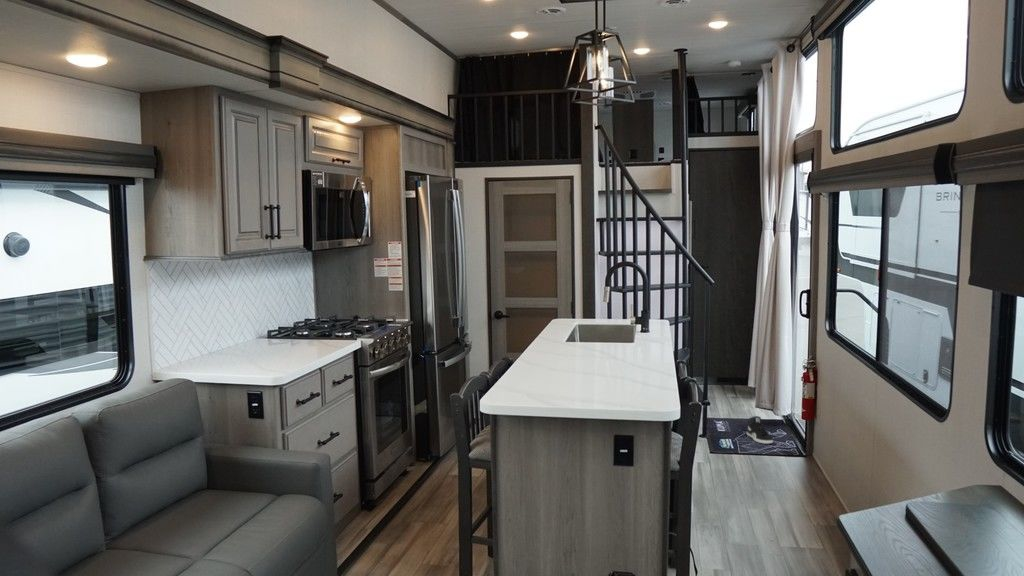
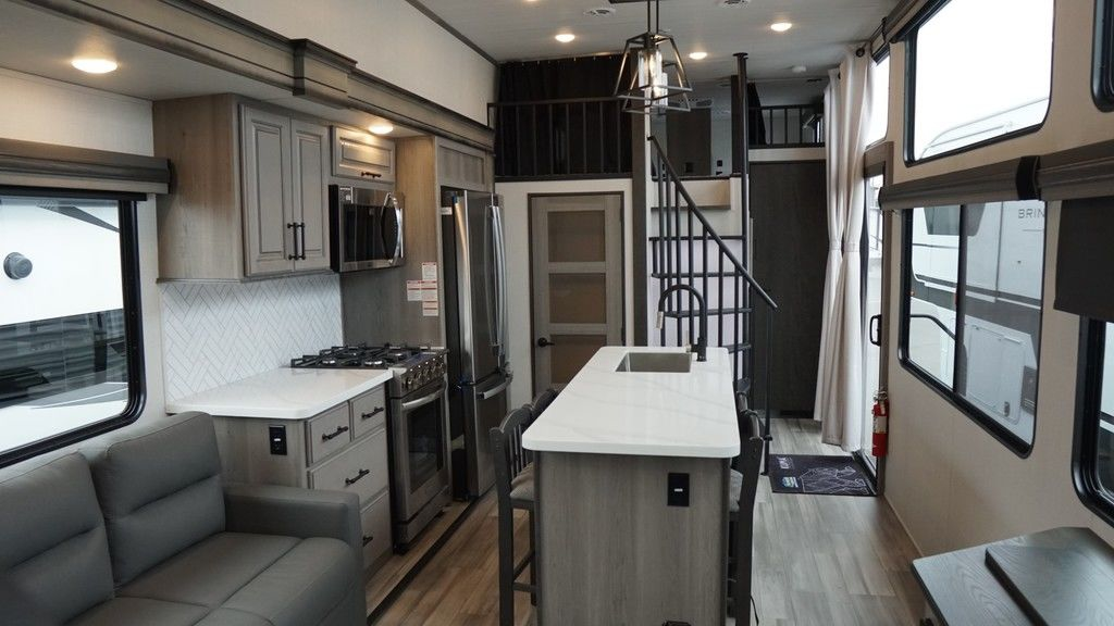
- sneaker [746,415,774,445]
